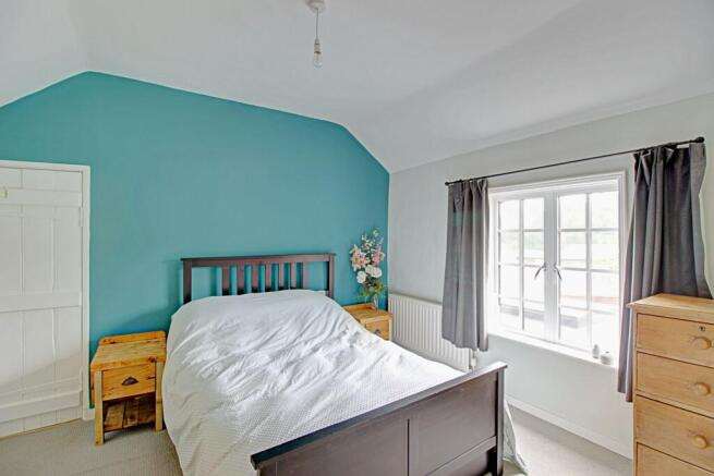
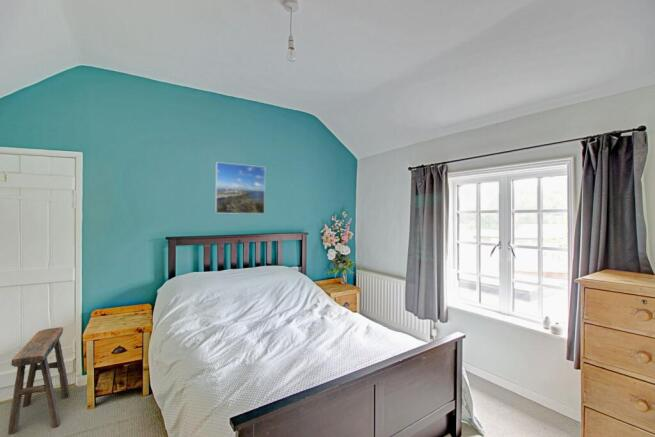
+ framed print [214,161,266,215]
+ stool [7,326,71,435]
